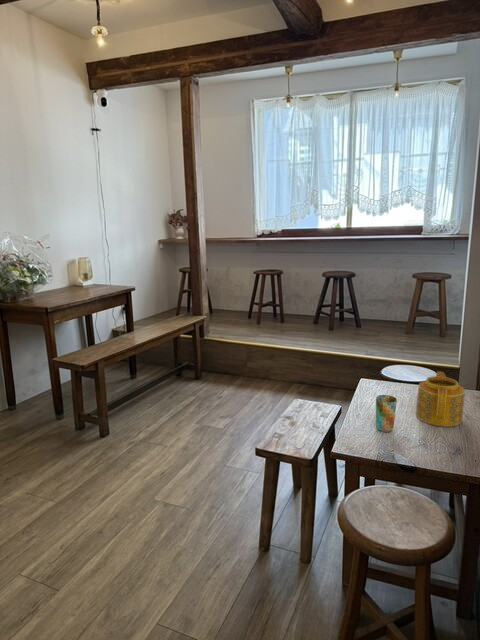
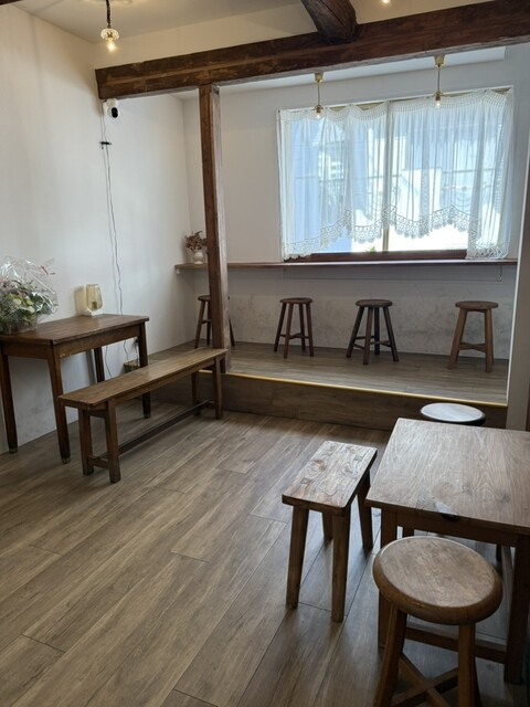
- teapot [415,371,466,428]
- cup [375,394,398,433]
